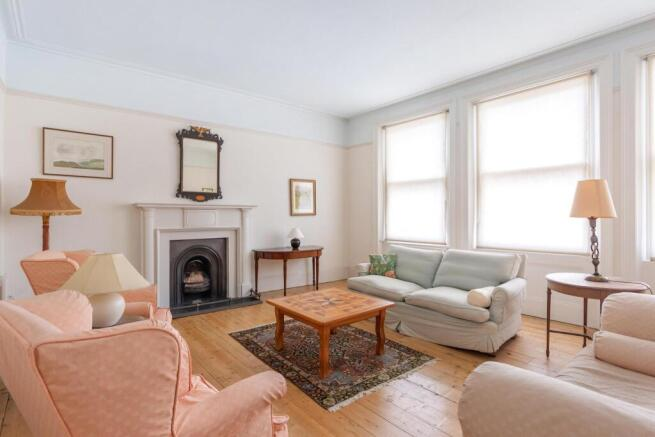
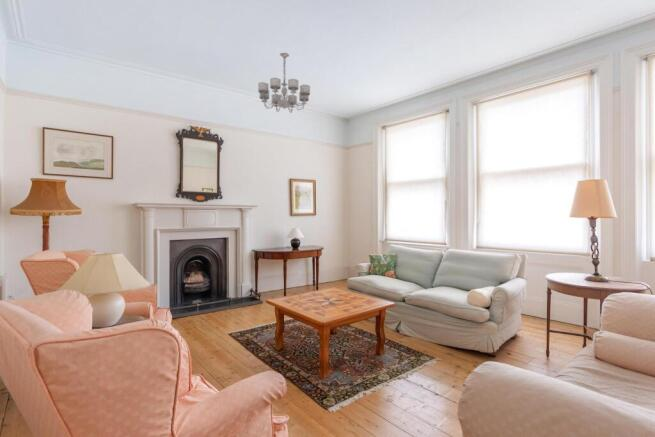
+ chandelier [257,52,311,114]
